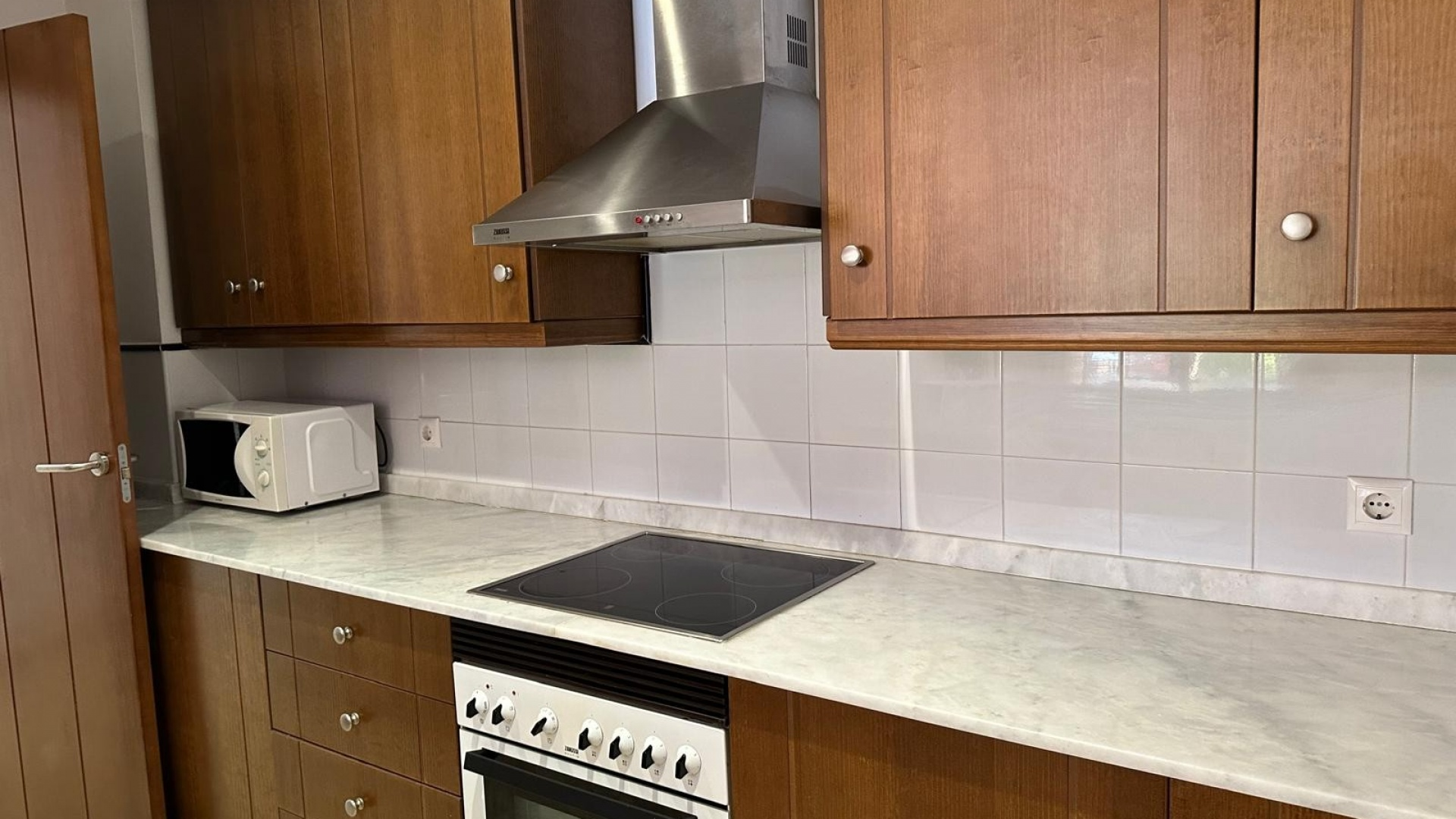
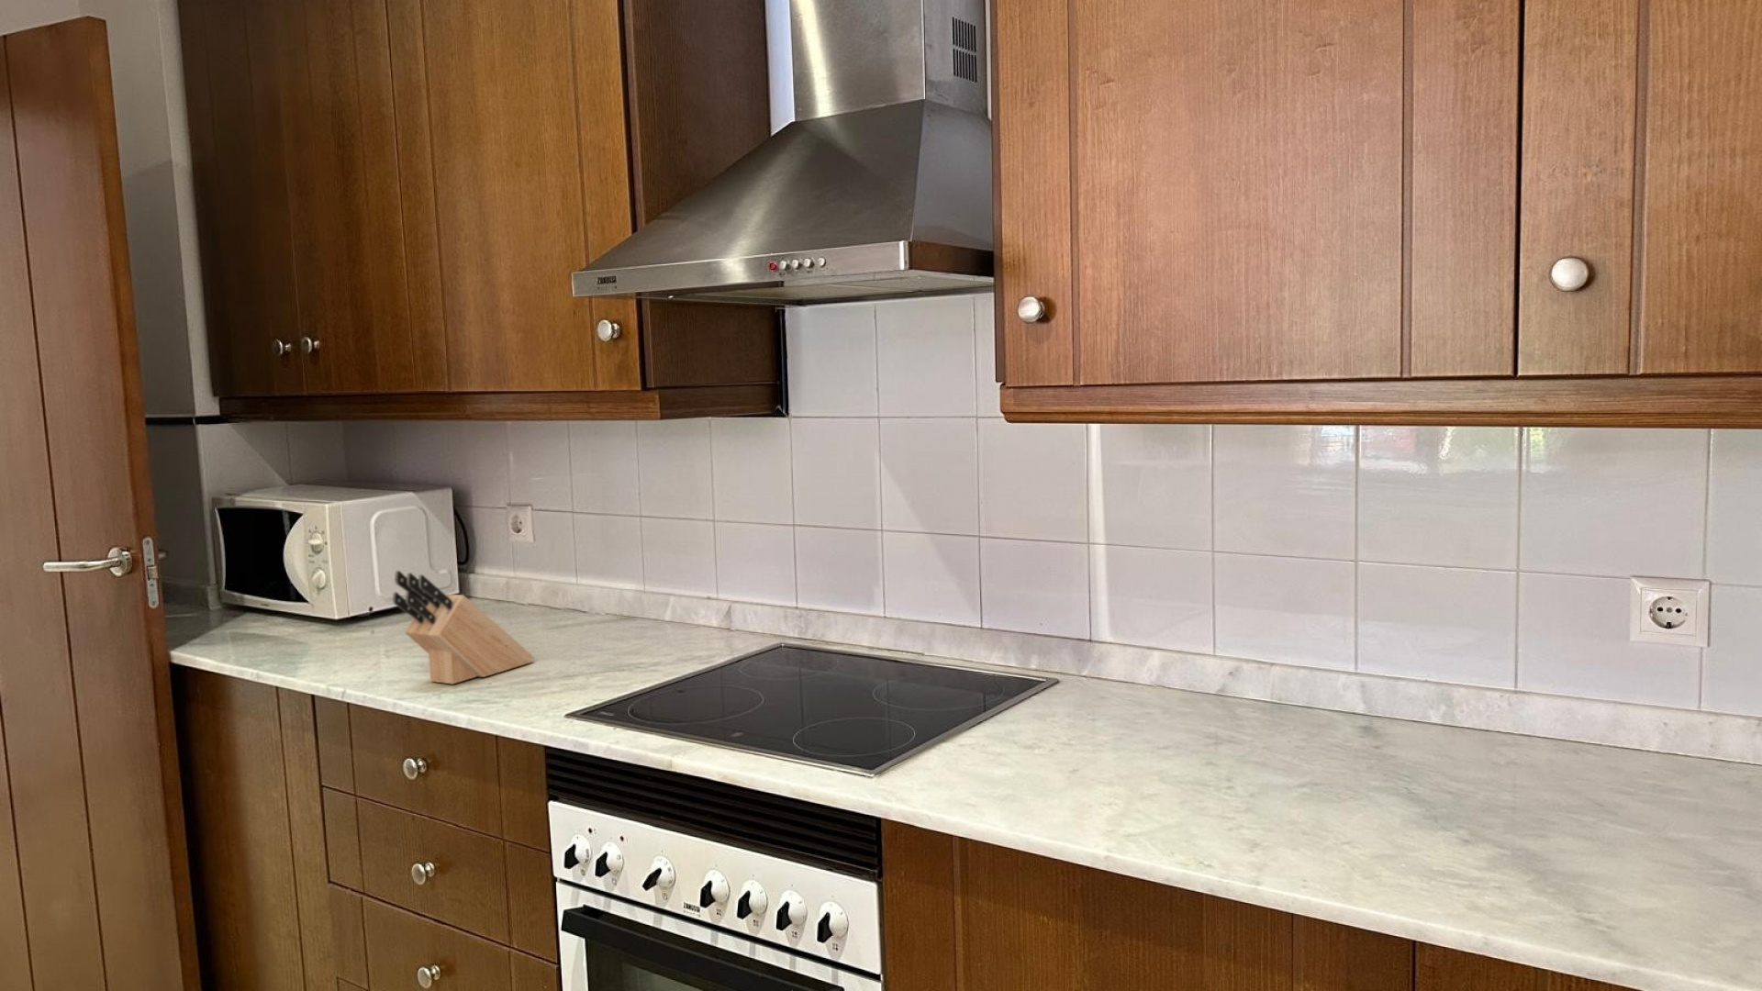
+ knife block [392,570,535,685]
